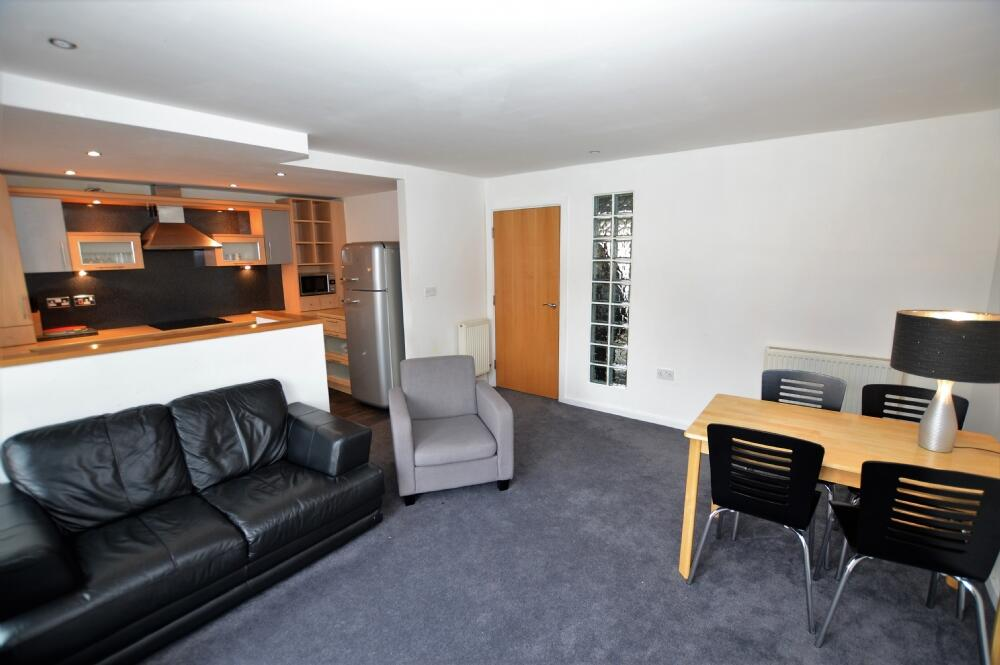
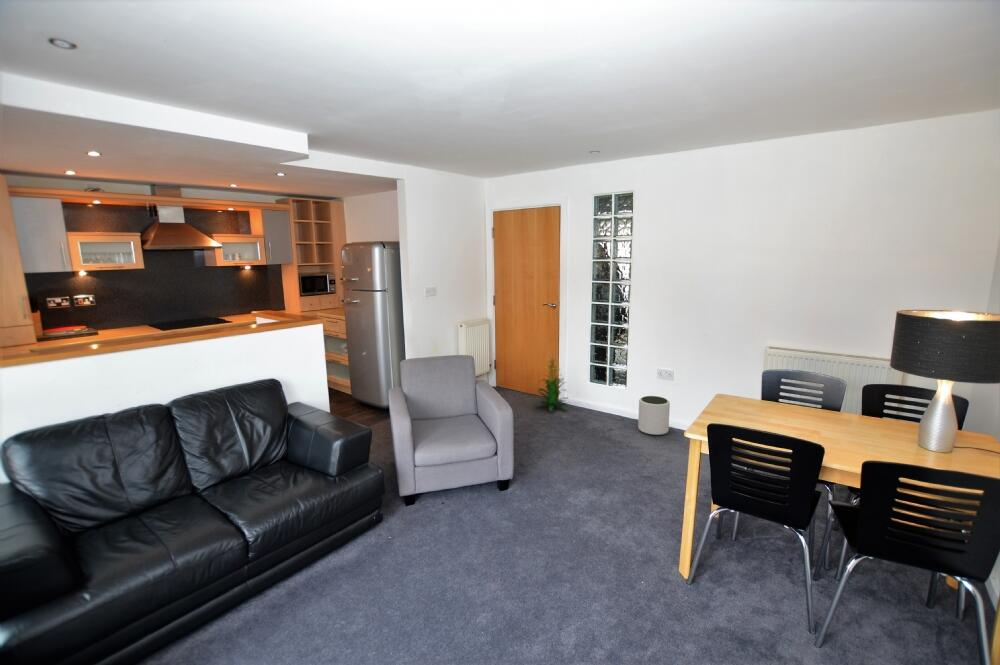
+ indoor plant [533,352,569,412]
+ plant pot [637,395,671,436]
